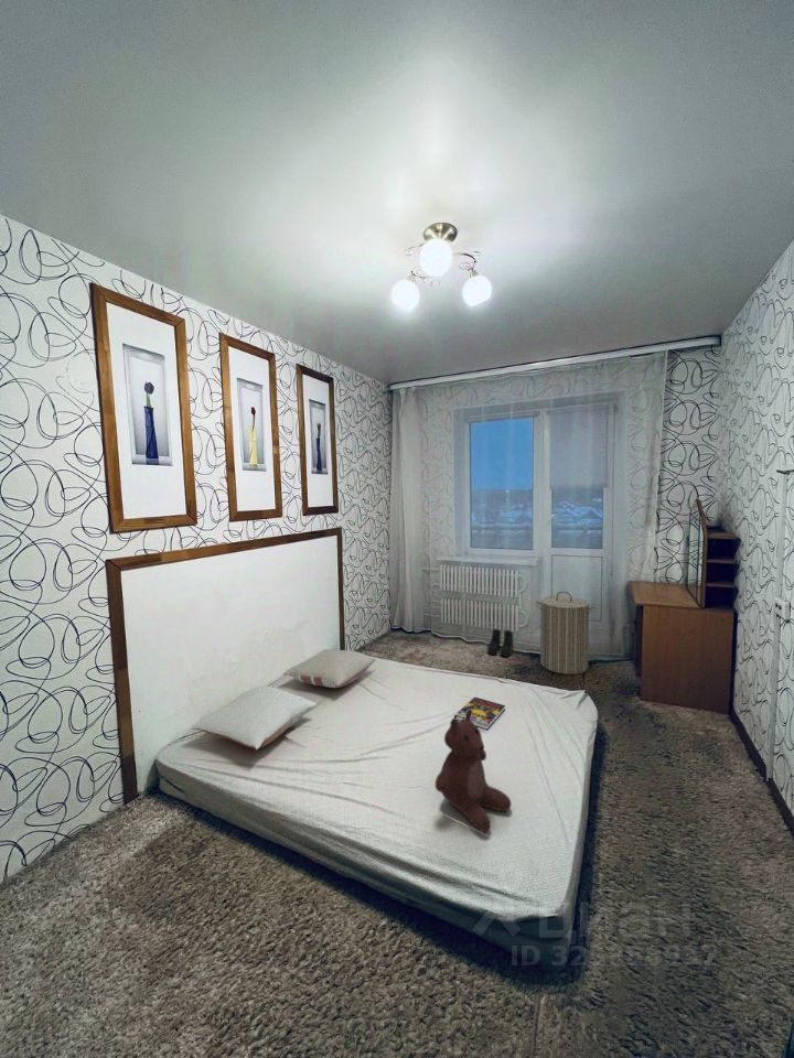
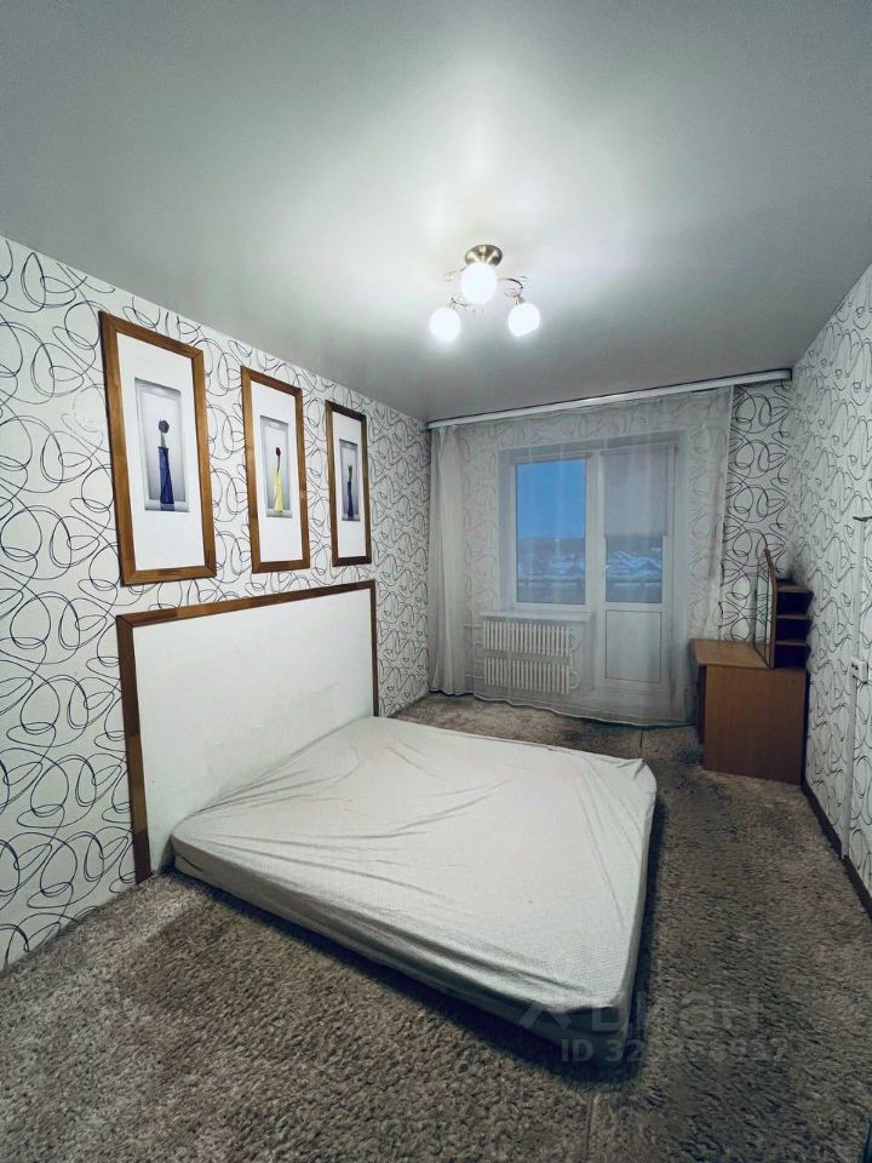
- pillow [282,648,377,689]
- laundry hamper [535,591,597,676]
- book [453,697,506,731]
- teddy bear [434,709,512,833]
- boots [486,628,514,658]
- pillow [191,685,318,751]
